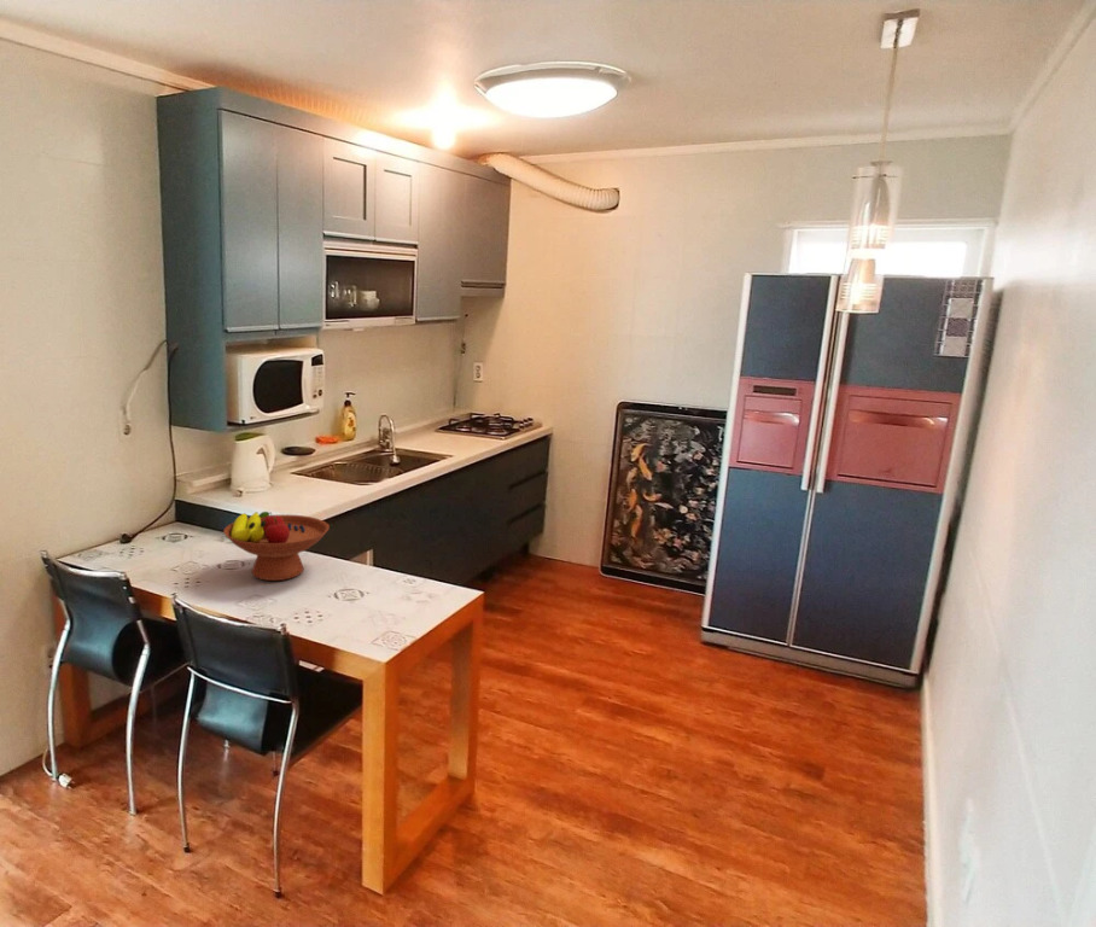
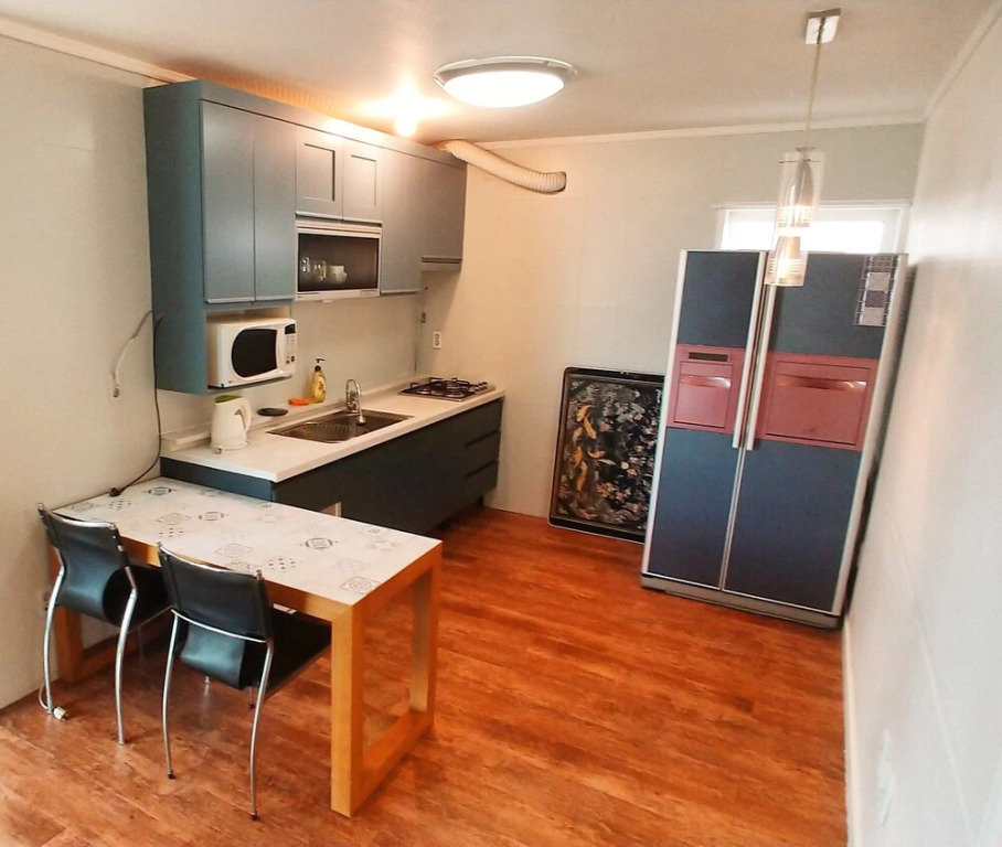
- fruit bowl [222,511,331,582]
